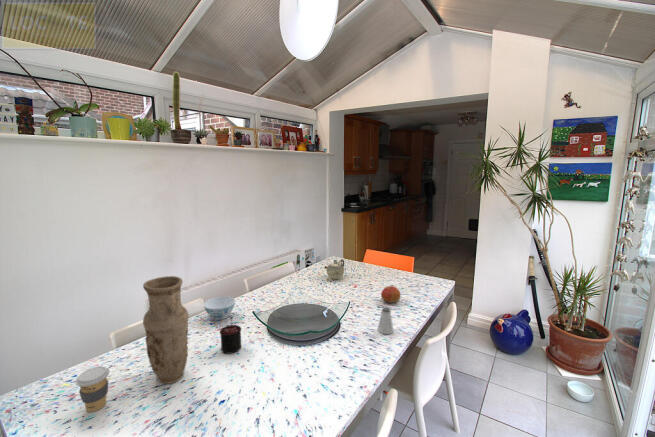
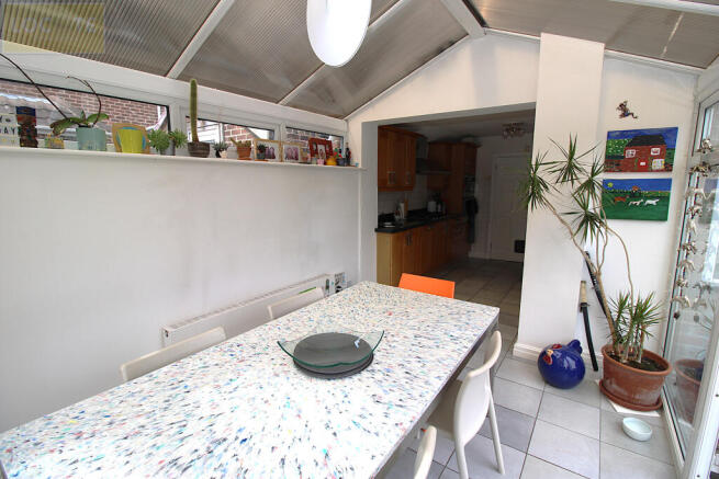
- teapot [323,259,345,280]
- saltshaker [377,306,395,335]
- coffee cup [75,365,110,413]
- candle [219,317,242,355]
- apple [380,285,402,304]
- chinaware [203,295,236,321]
- vase [142,275,190,385]
